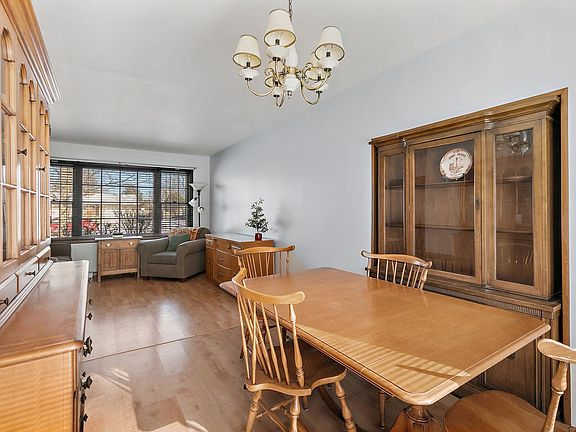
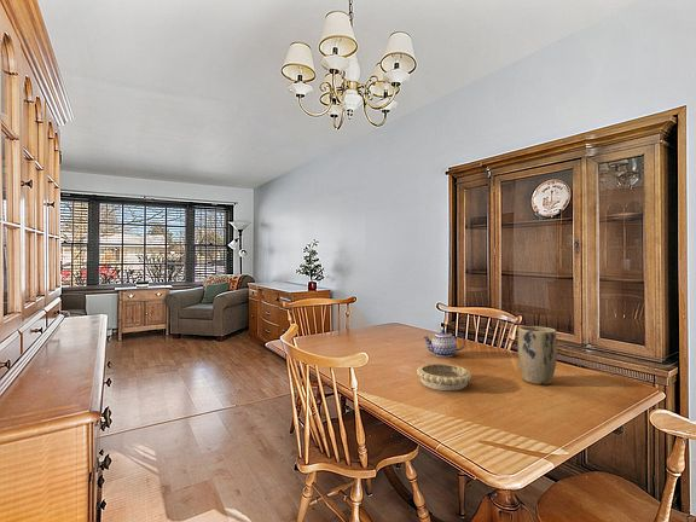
+ teapot [422,329,466,358]
+ plant pot [517,325,558,385]
+ decorative bowl [416,362,472,392]
